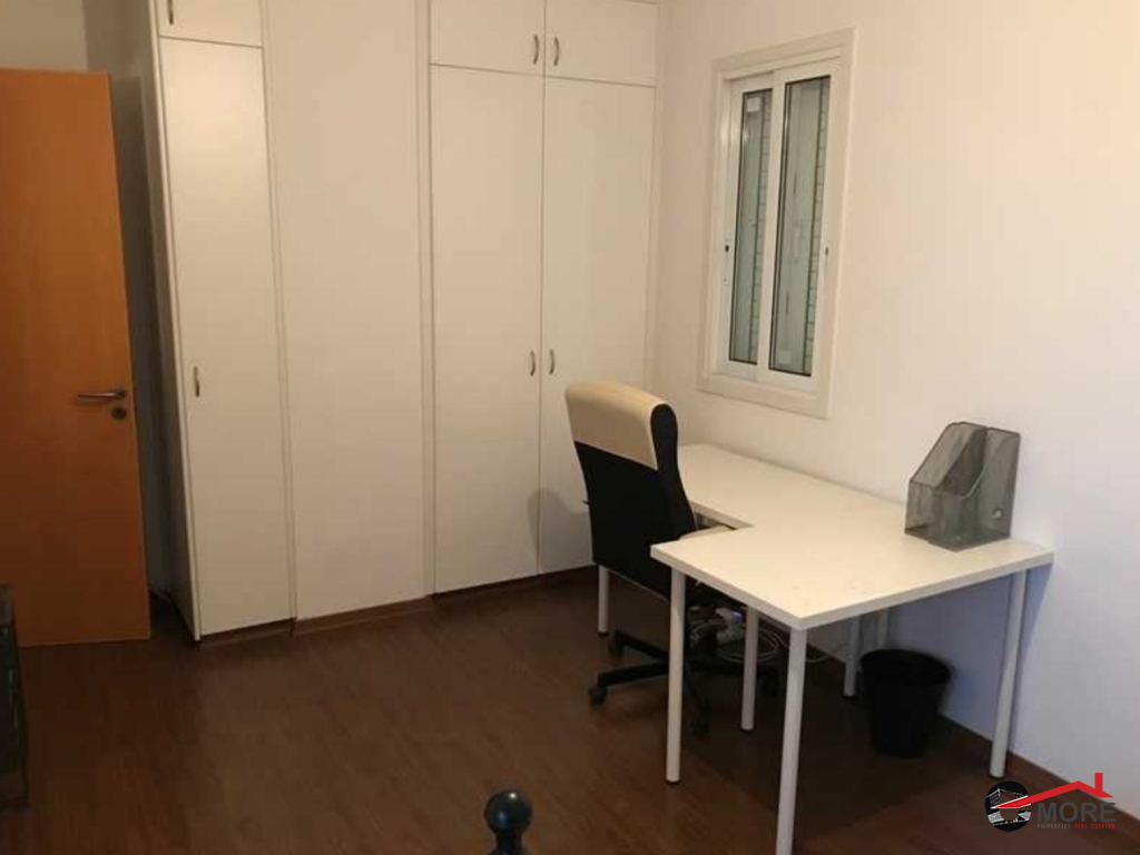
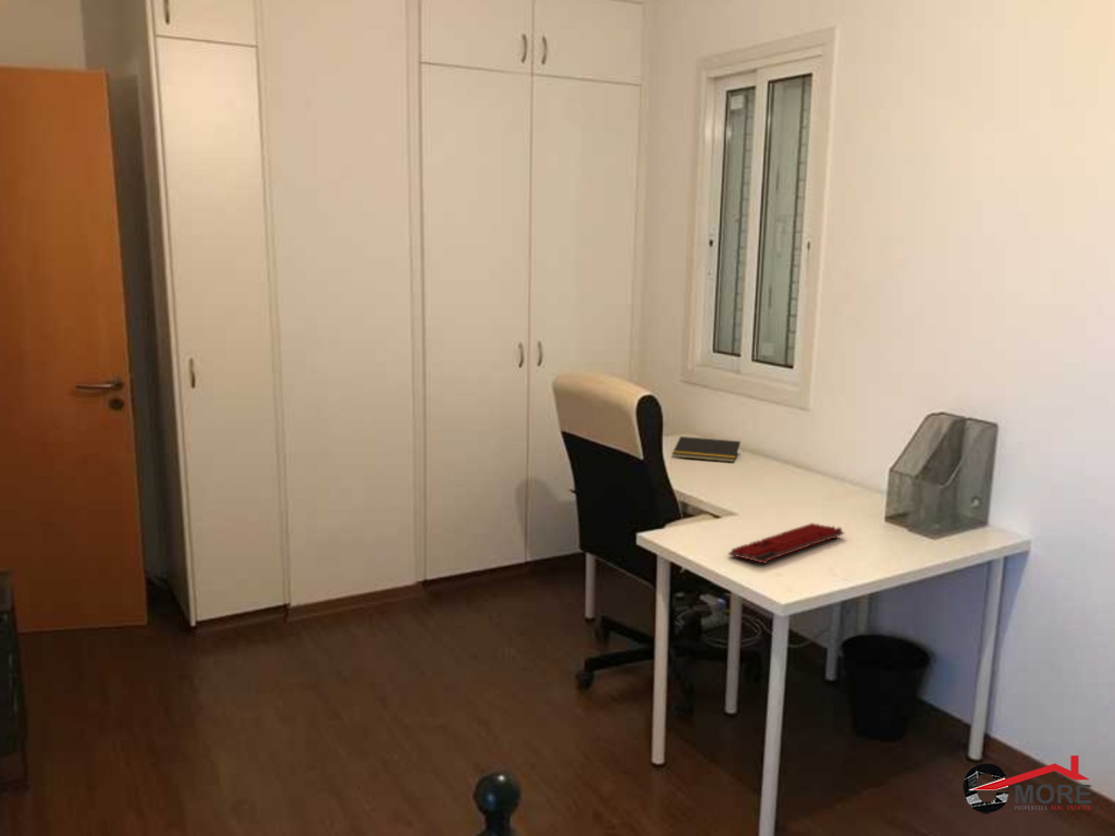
+ notepad [671,435,742,464]
+ keyboard [727,522,846,565]
